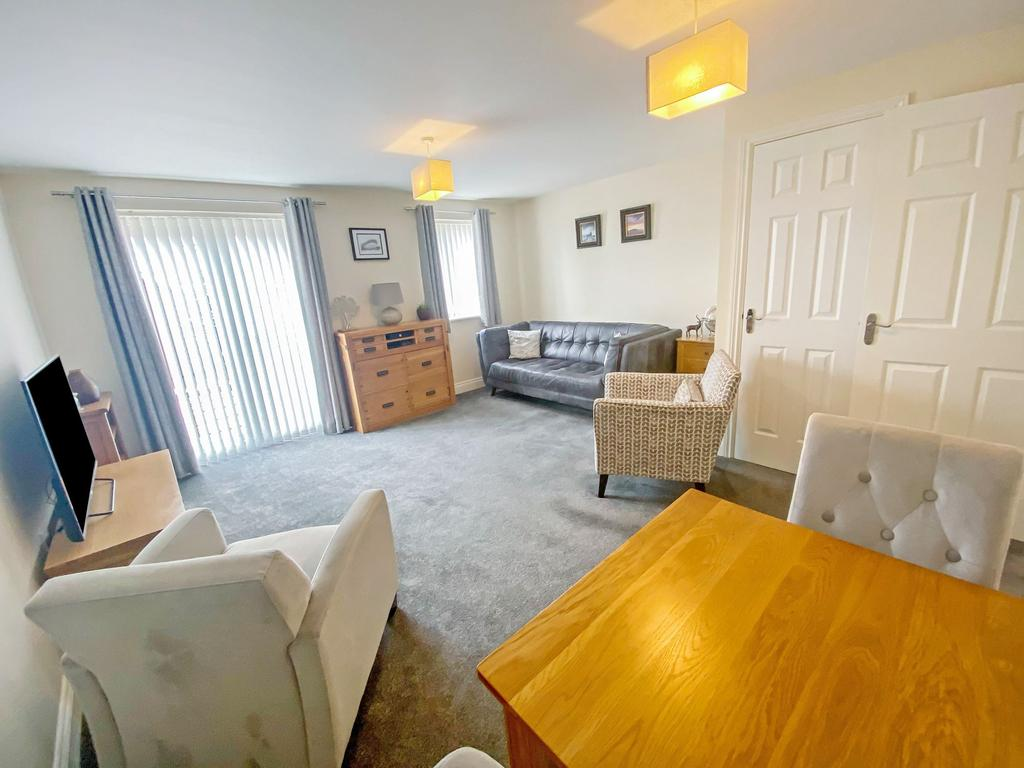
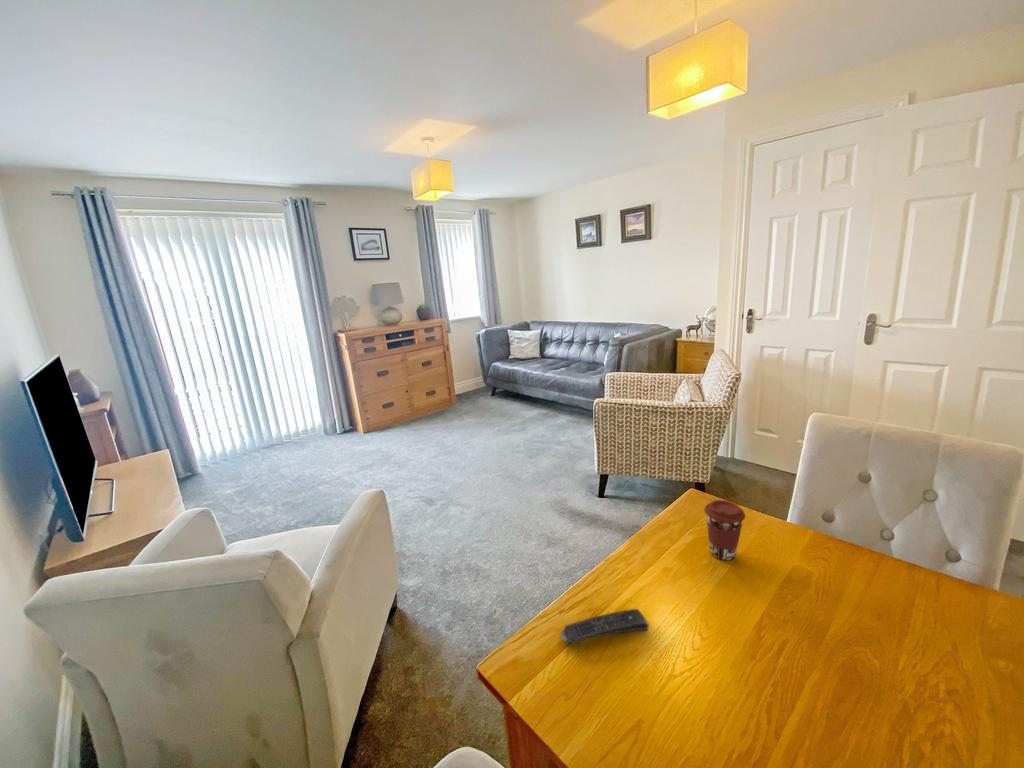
+ coffee cup [703,499,746,561]
+ remote control [559,608,650,644]
